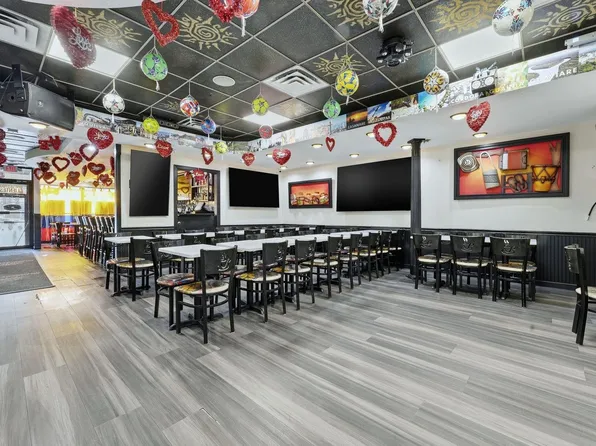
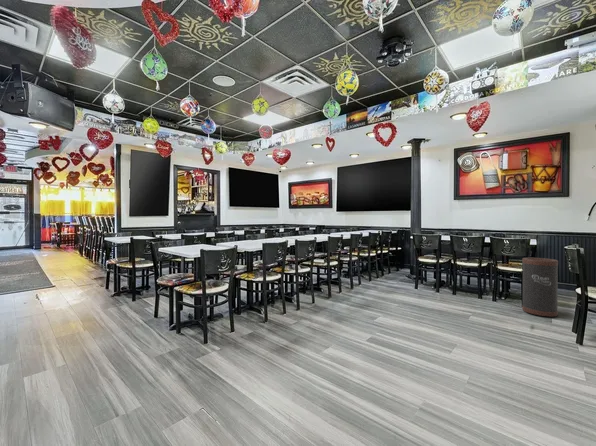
+ trash can [521,257,559,318]
